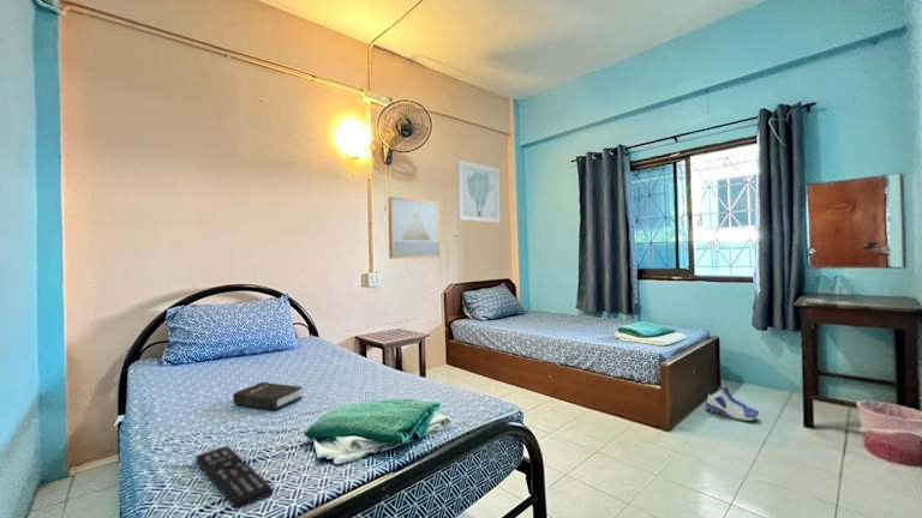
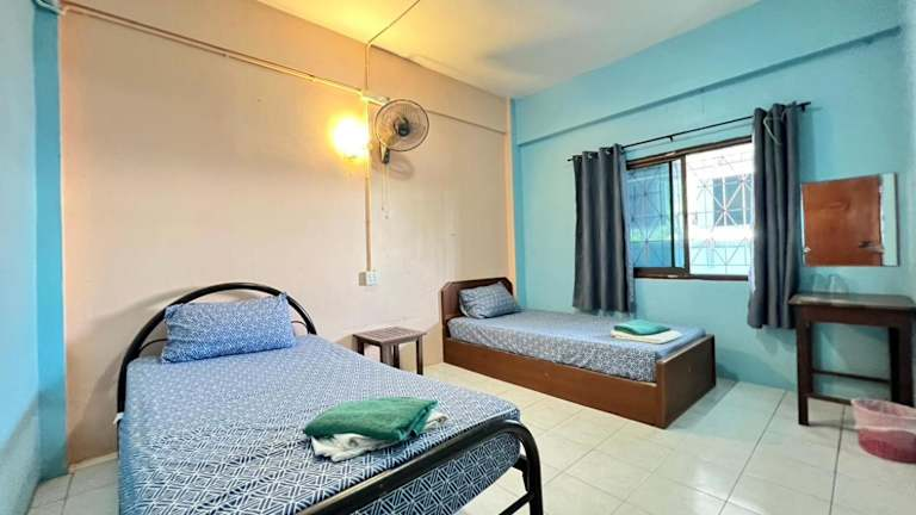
- wall art [456,158,501,224]
- sneaker [704,386,760,422]
- remote control [194,445,274,511]
- hardback book [232,381,304,411]
- wall art [388,195,442,260]
